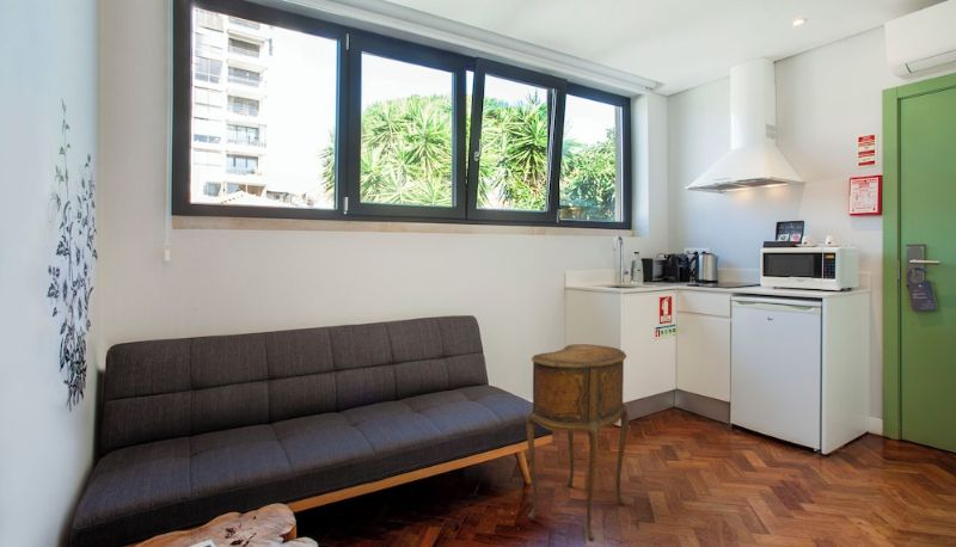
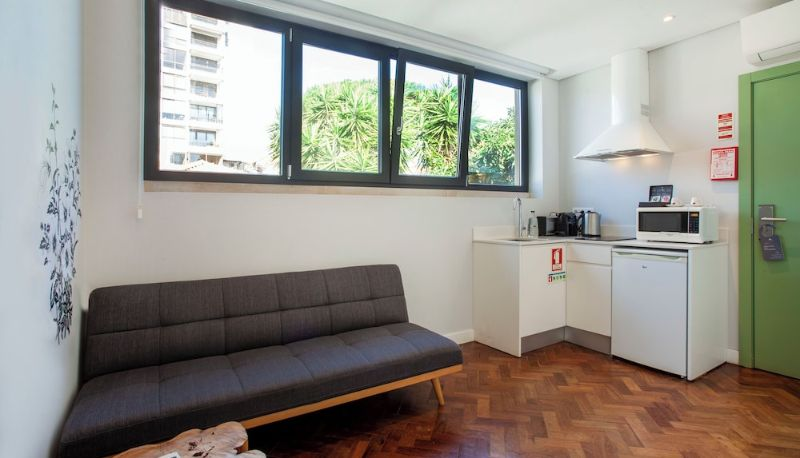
- side table [526,343,630,542]
